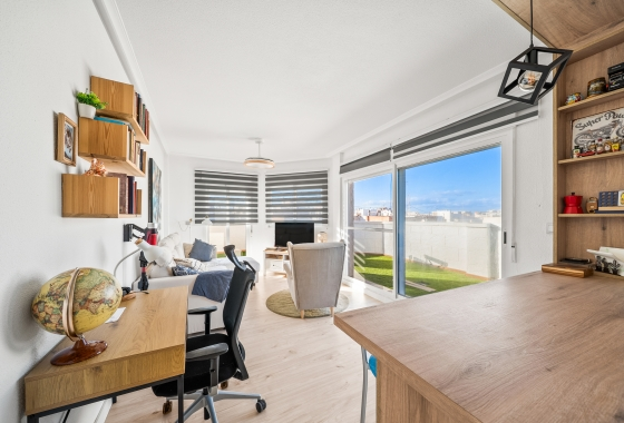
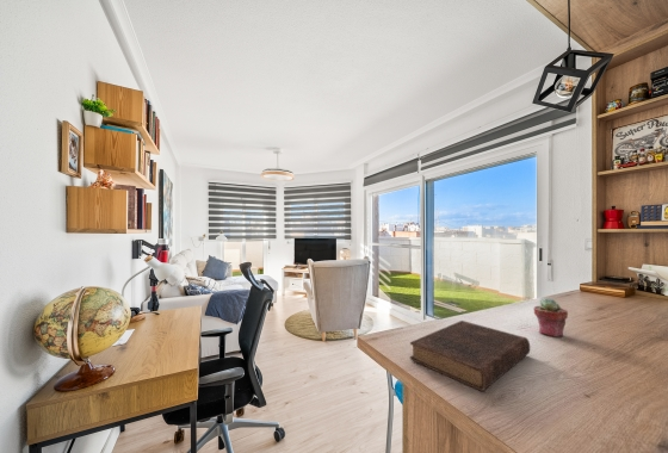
+ book [409,319,531,392]
+ potted succulent [532,297,569,337]
